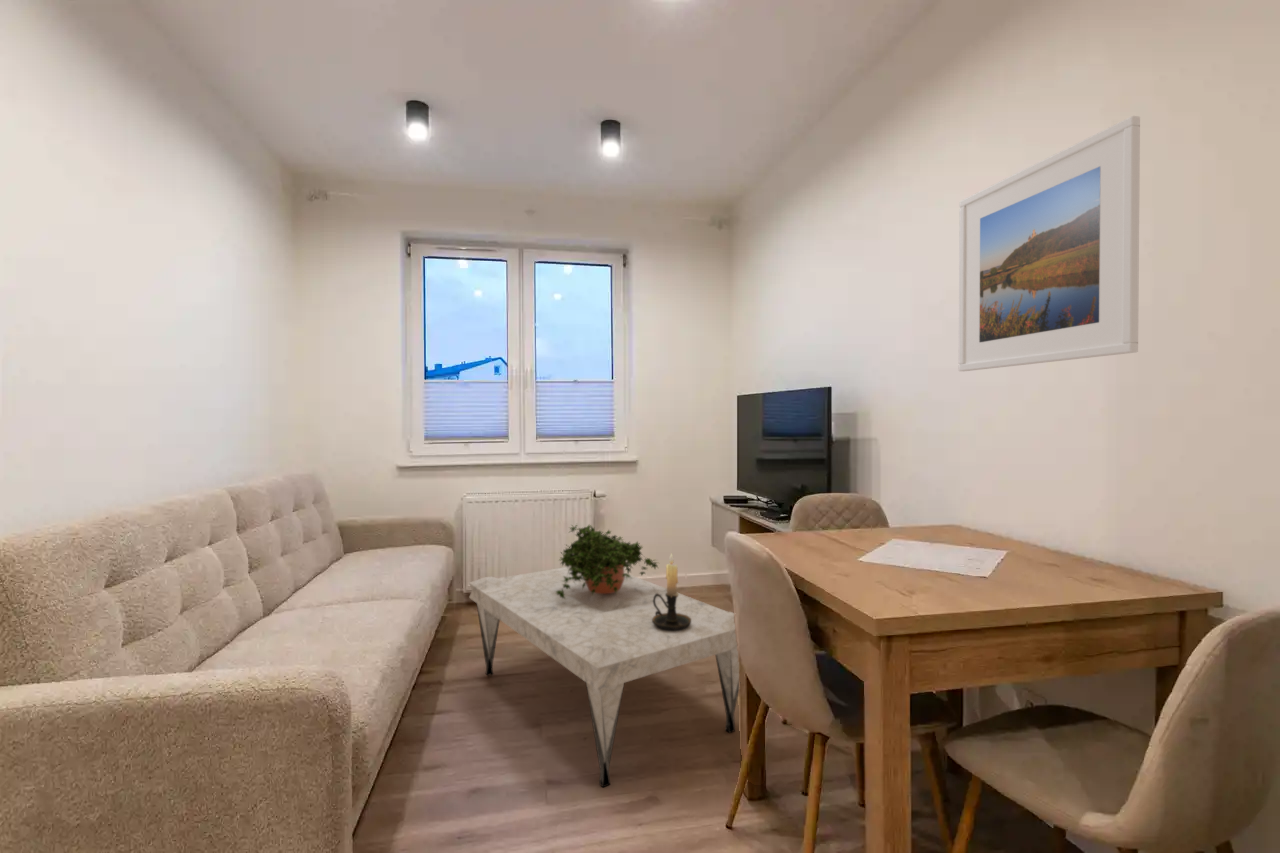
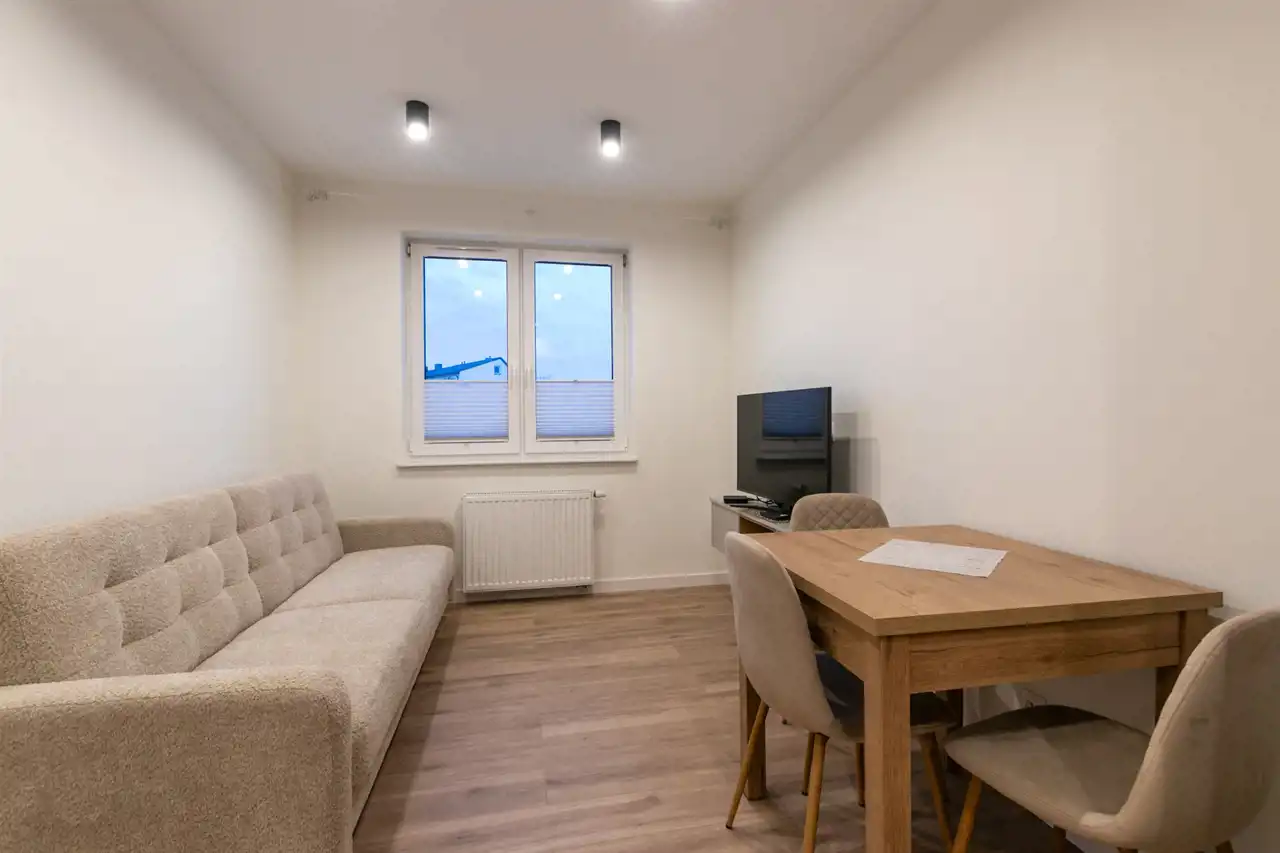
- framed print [958,115,1141,372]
- potted plant [555,523,660,599]
- candle holder [652,552,691,631]
- coffee table [468,566,740,788]
